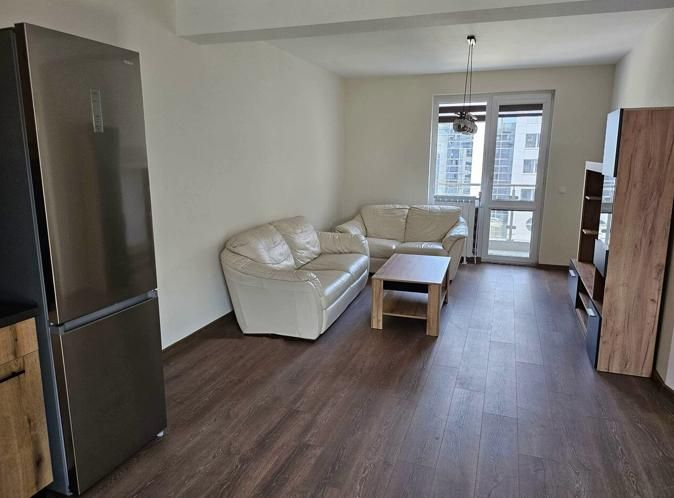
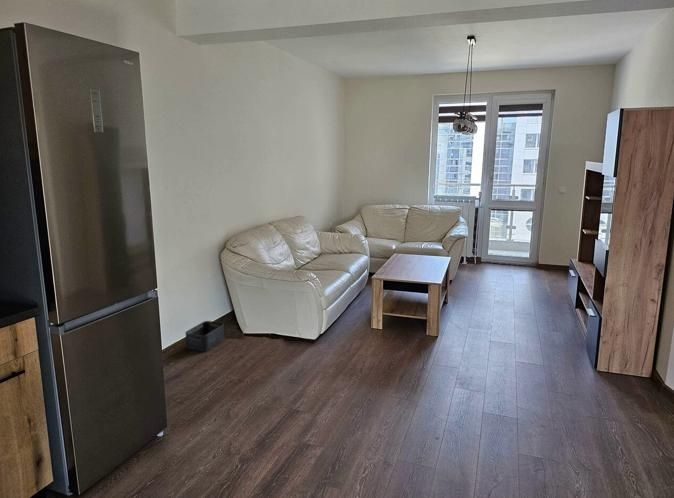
+ storage bin [184,320,225,352]
